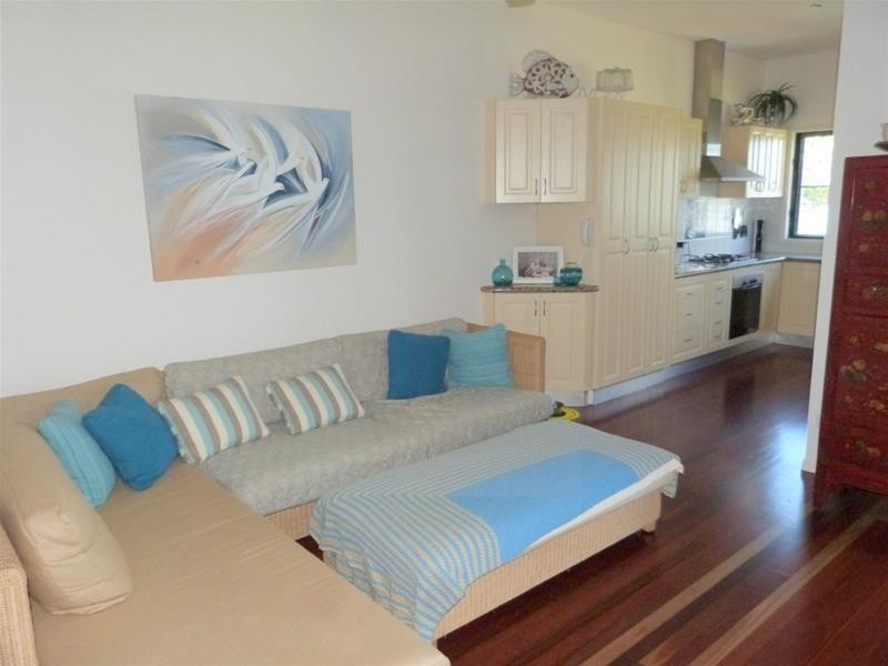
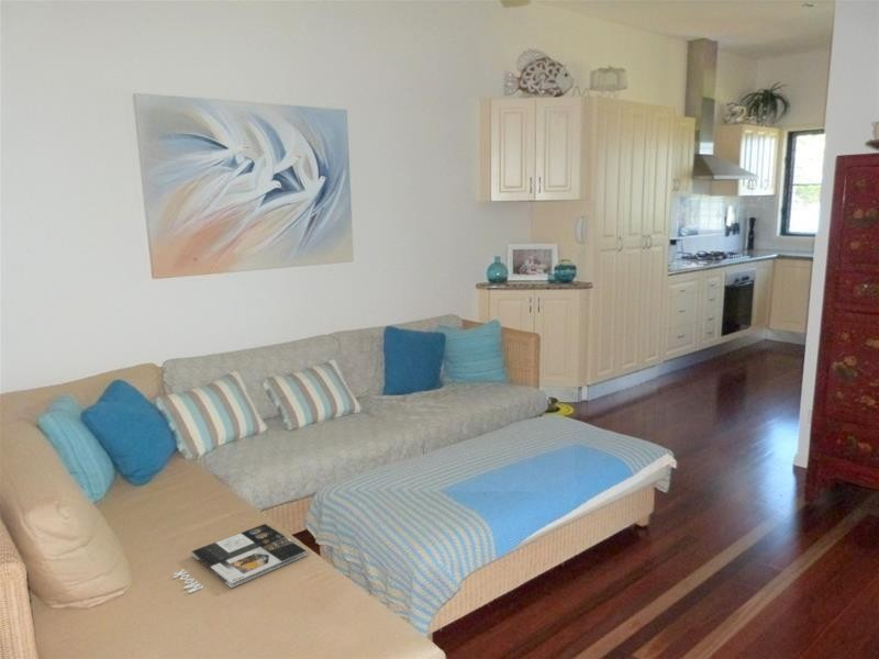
+ magazine [171,523,309,594]
